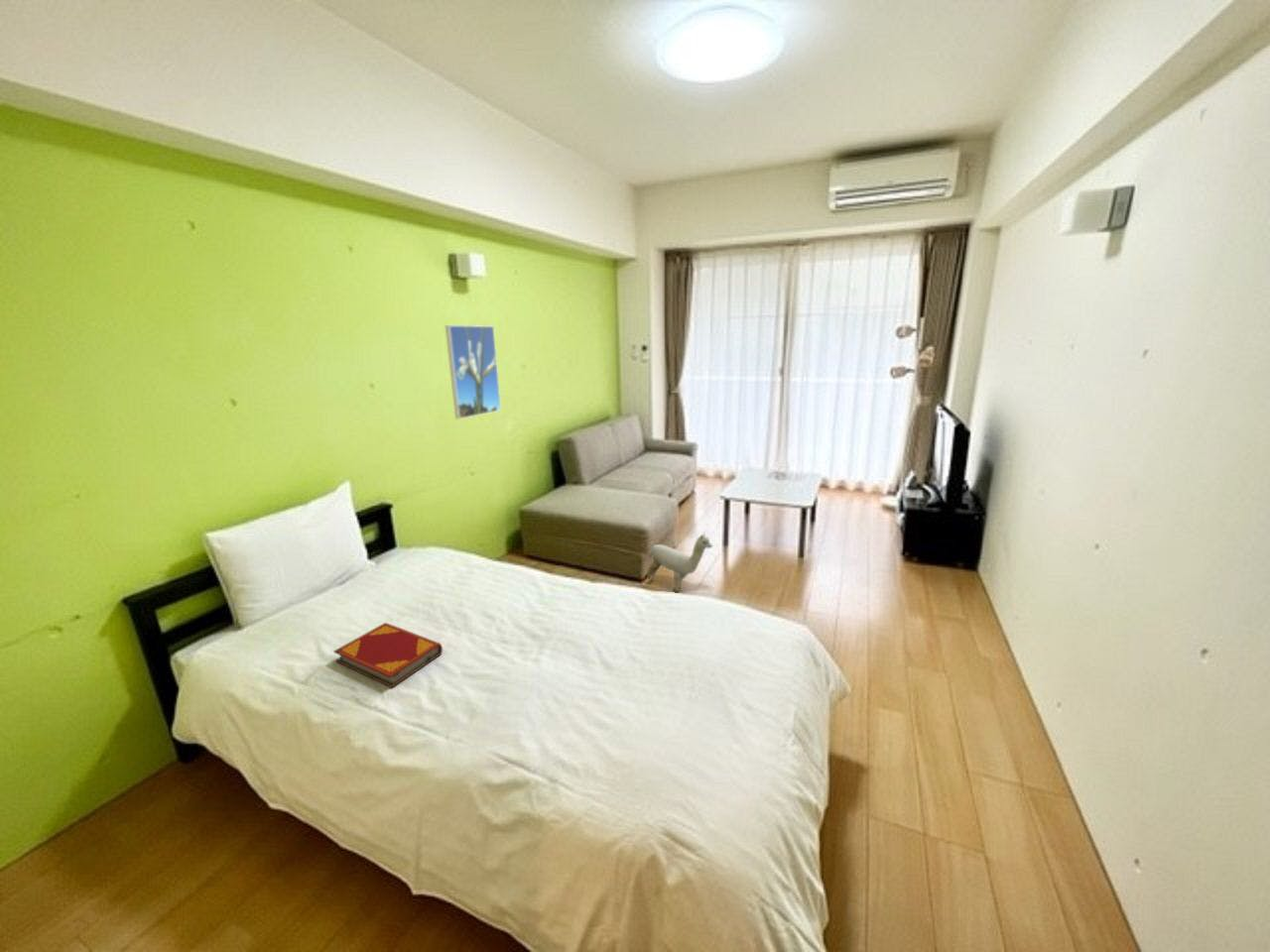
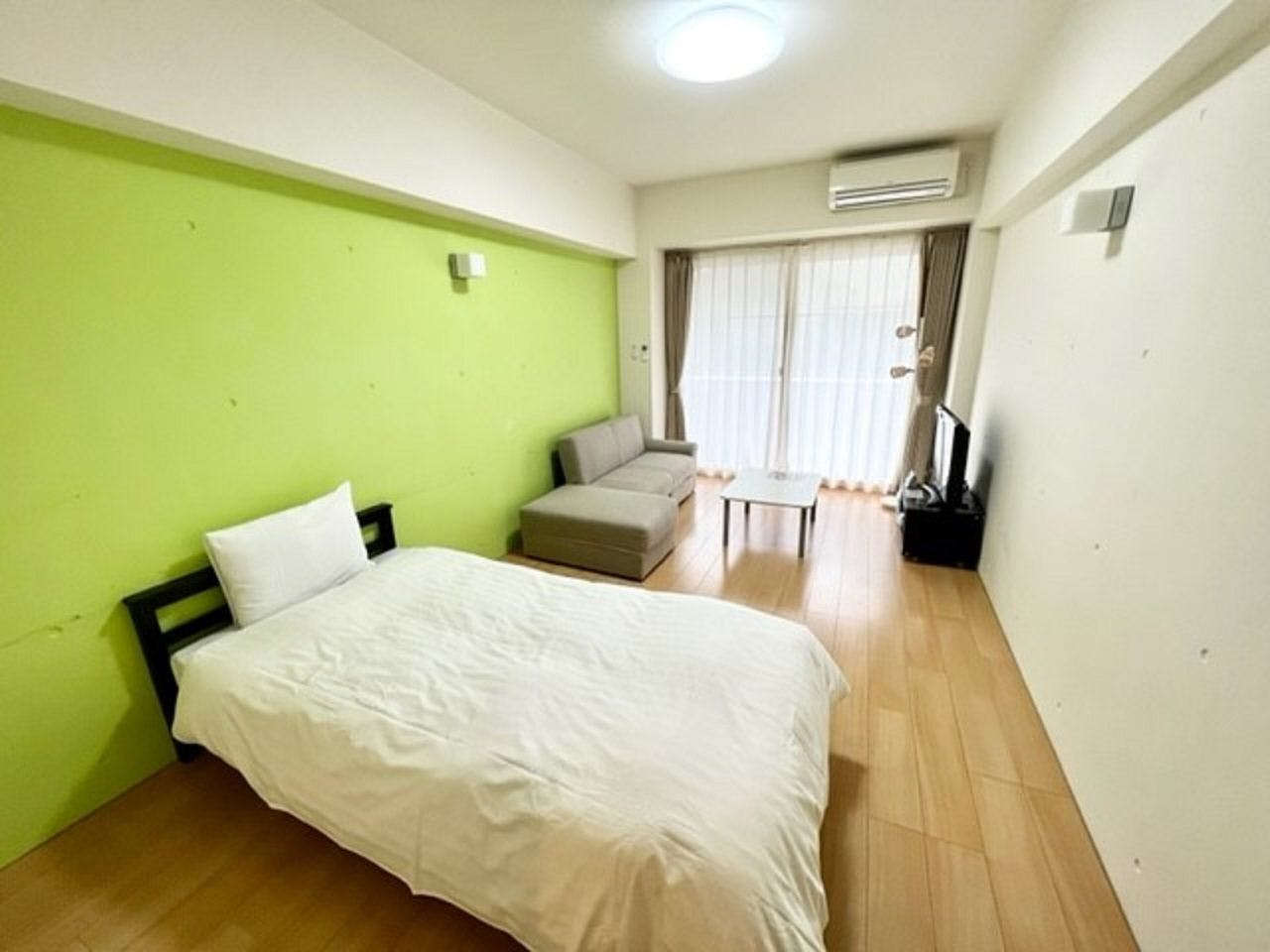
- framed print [445,324,502,420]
- hardback book [332,622,444,688]
- plush toy [646,532,713,593]
